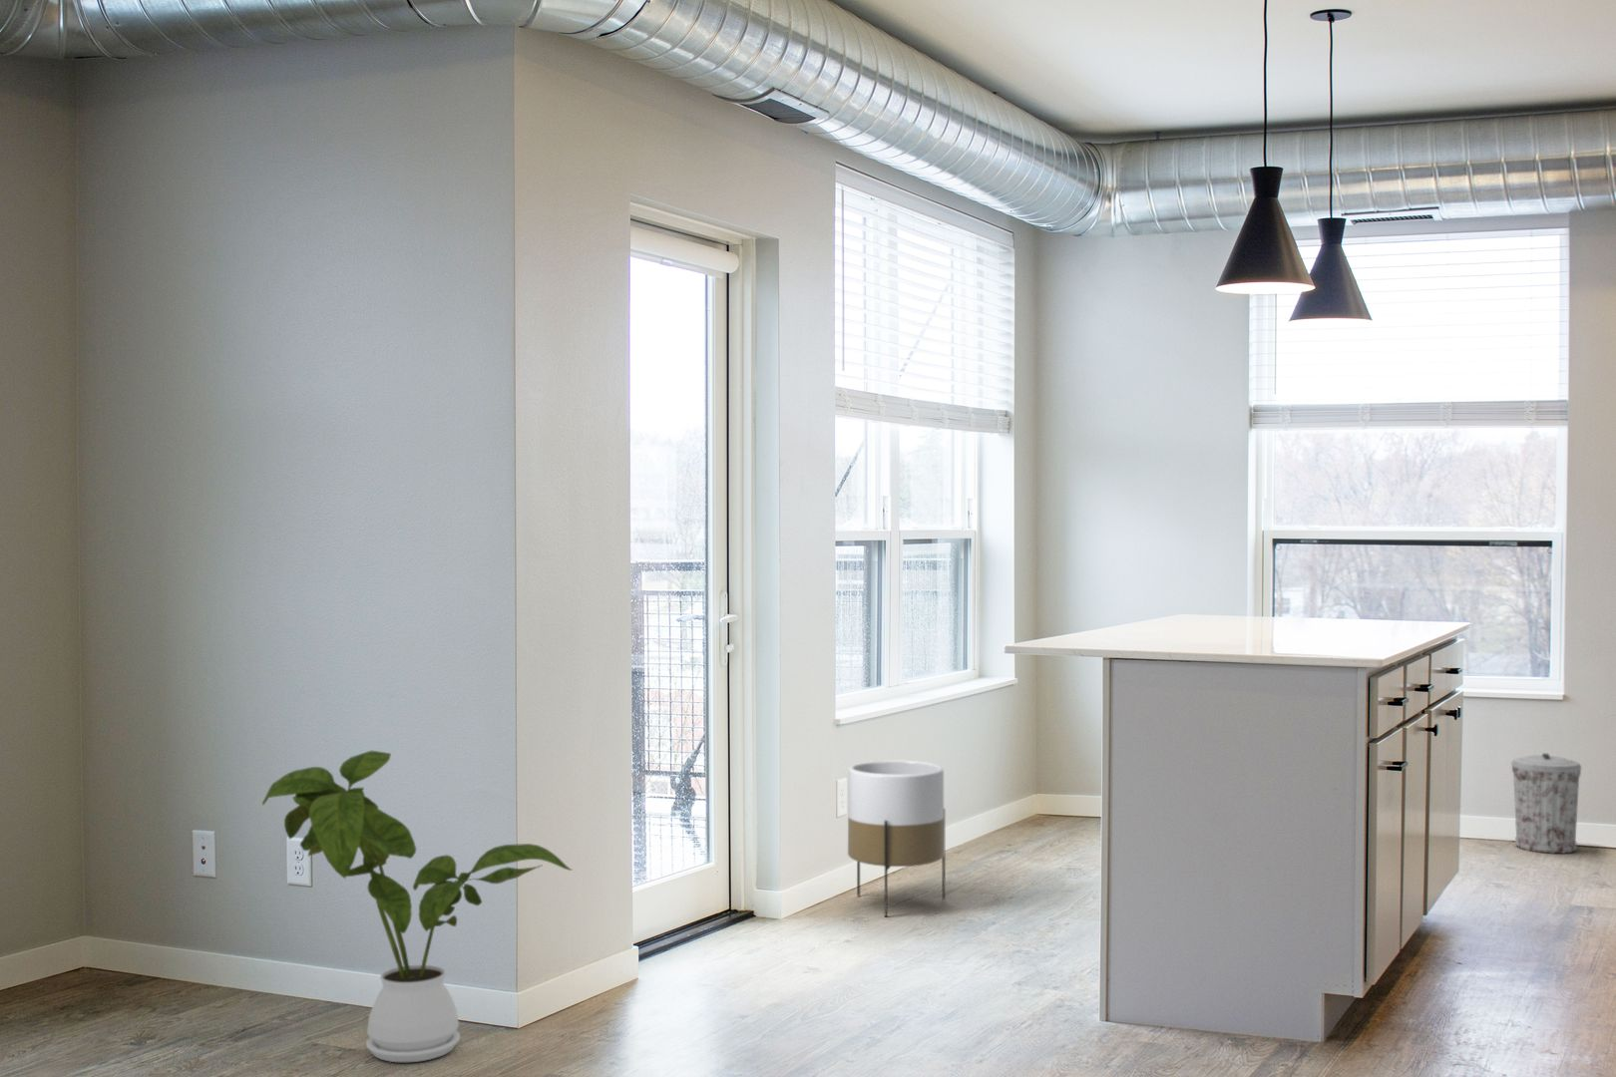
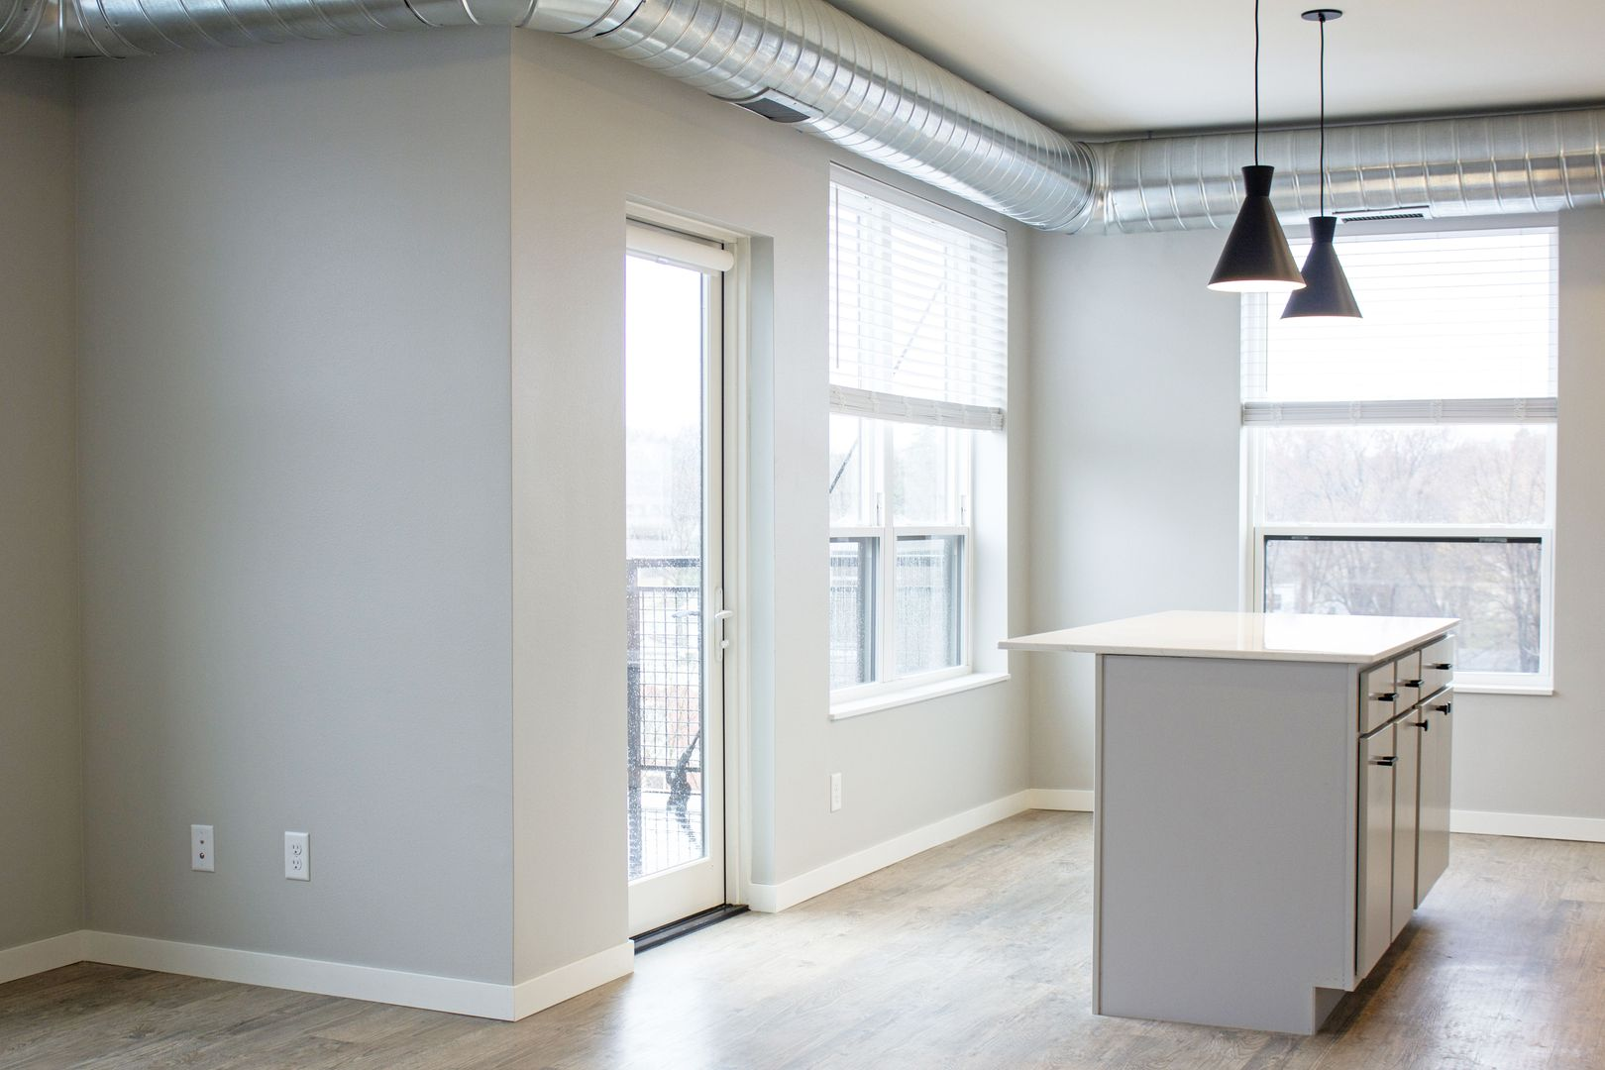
- trash can [1510,752,1582,855]
- house plant [261,750,574,1063]
- planter [846,760,945,918]
